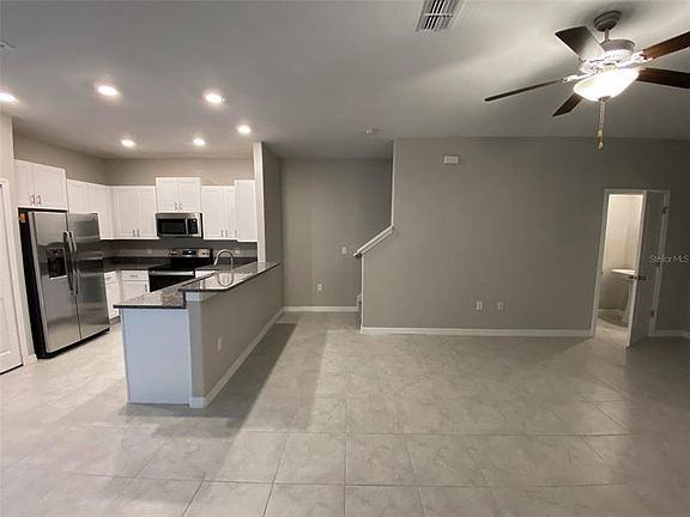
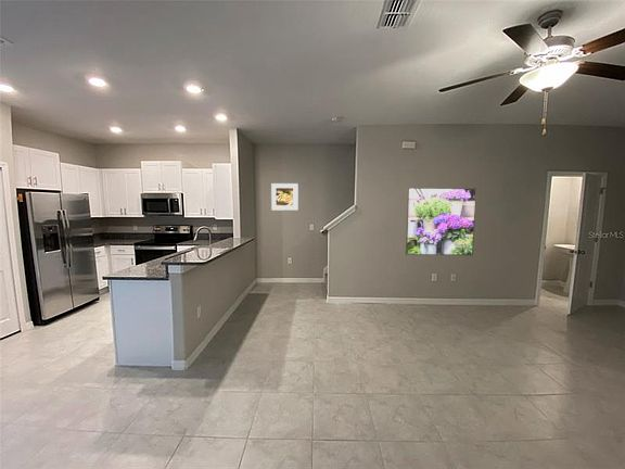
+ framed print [270,182,298,212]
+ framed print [405,187,477,256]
